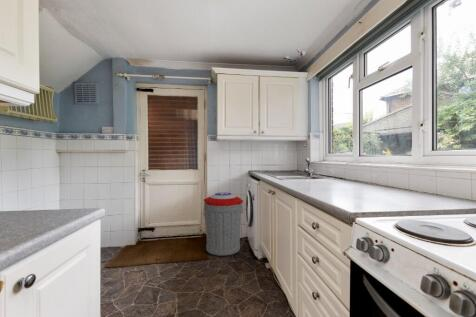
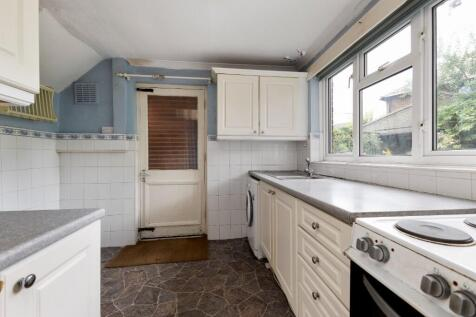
- trash can [202,191,244,257]
